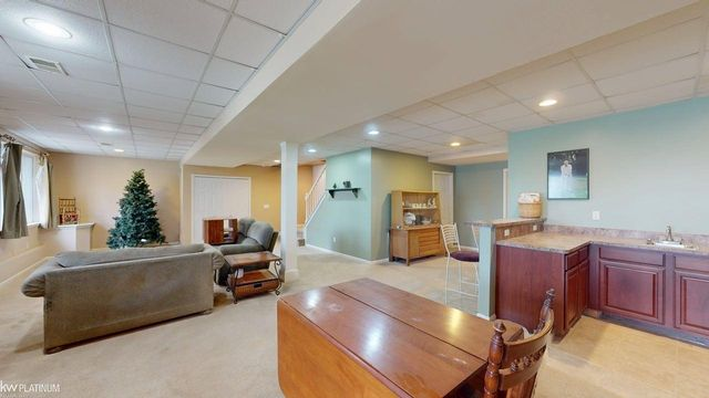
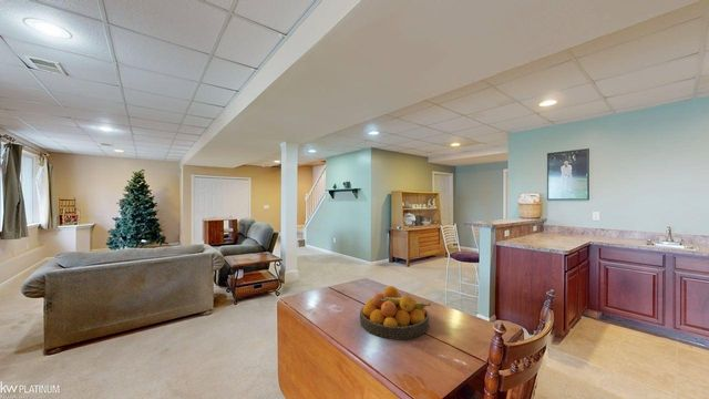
+ fruit bowl [359,285,432,340]
